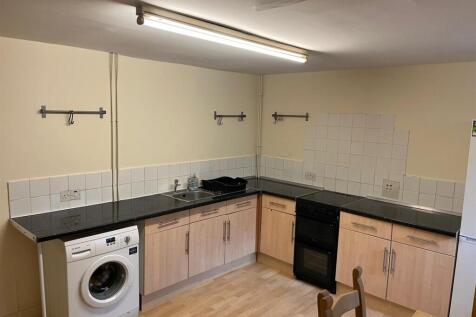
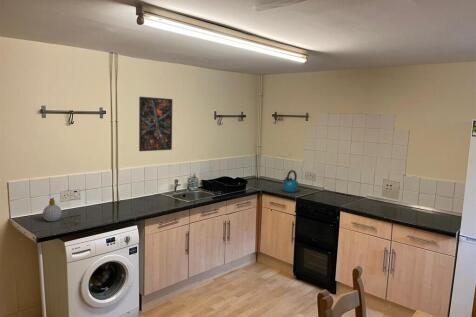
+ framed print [138,96,173,152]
+ soap bottle [42,197,63,222]
+ kettle [281,169,300,193]
